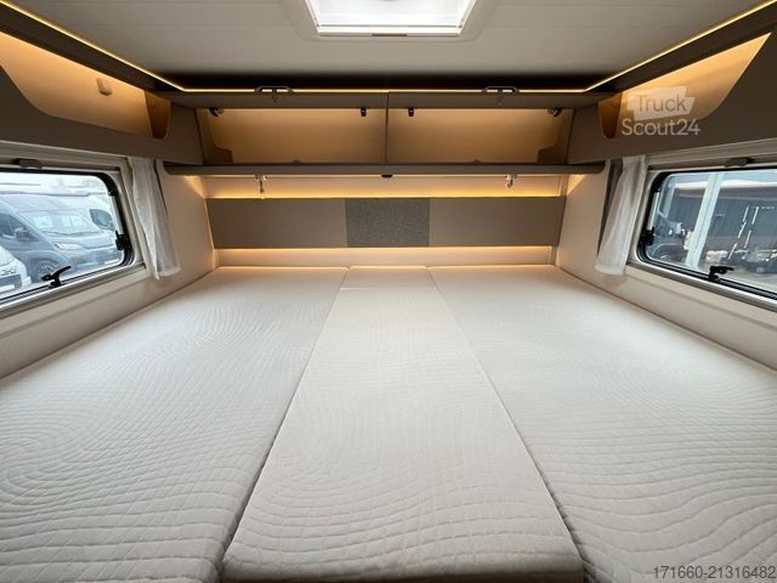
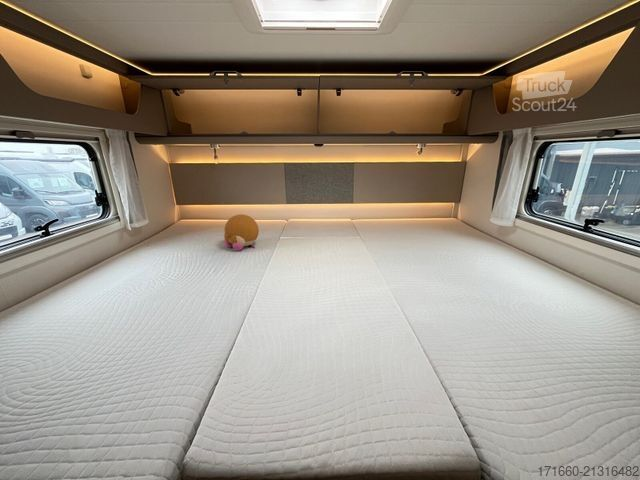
+ plush toy [223,214,260,251]
